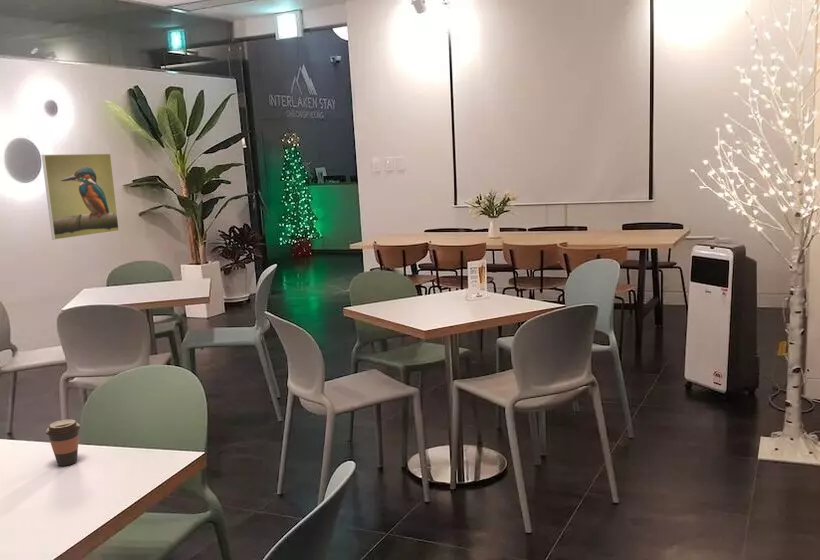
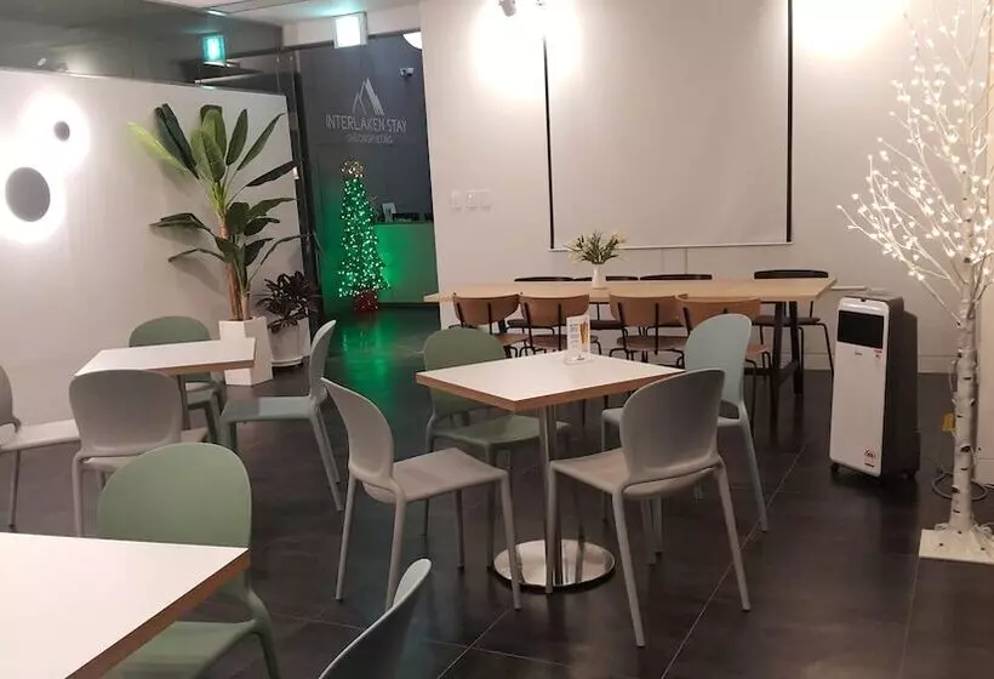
- coffee cup [45,418,81,467]
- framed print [41,153,120,241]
